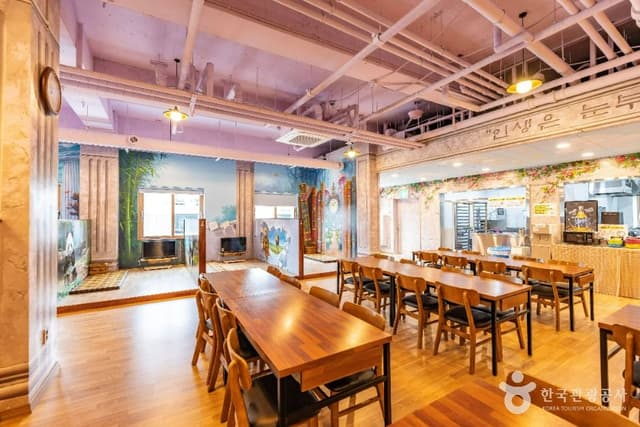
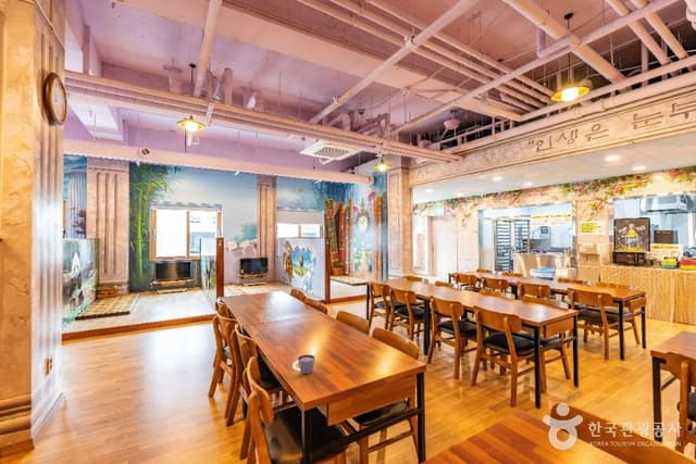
+ cup [291,353,316,375]
